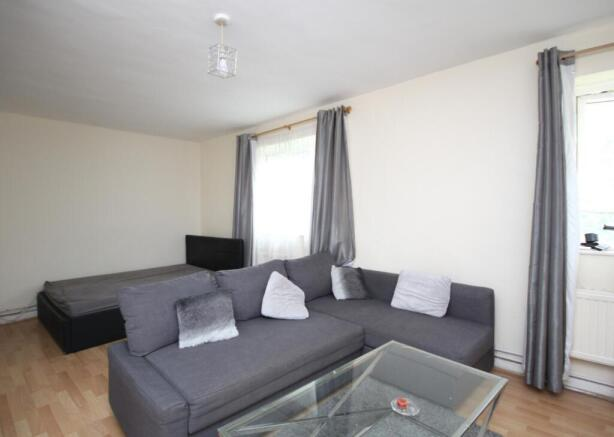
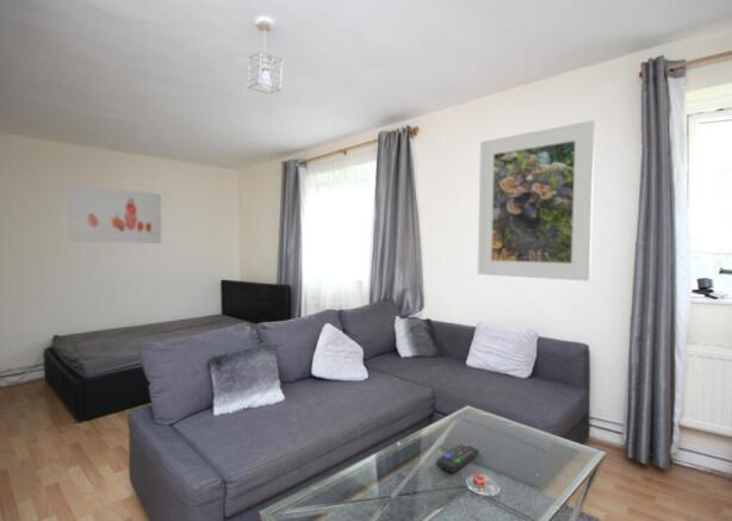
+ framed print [476,119,596,283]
+ wall art [67,184,162,244]
+ remote control [436,442,480,473]
